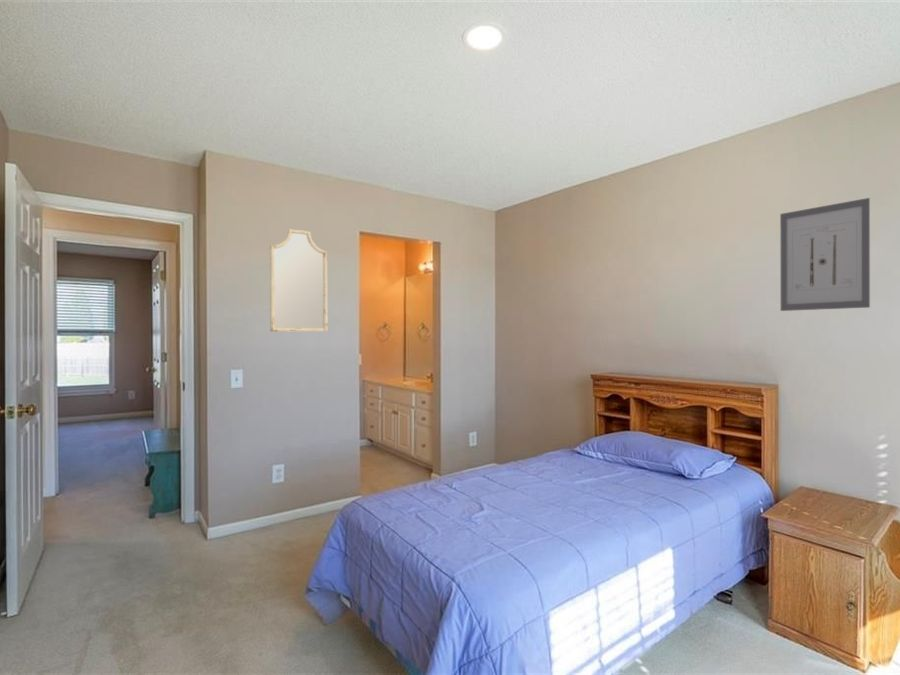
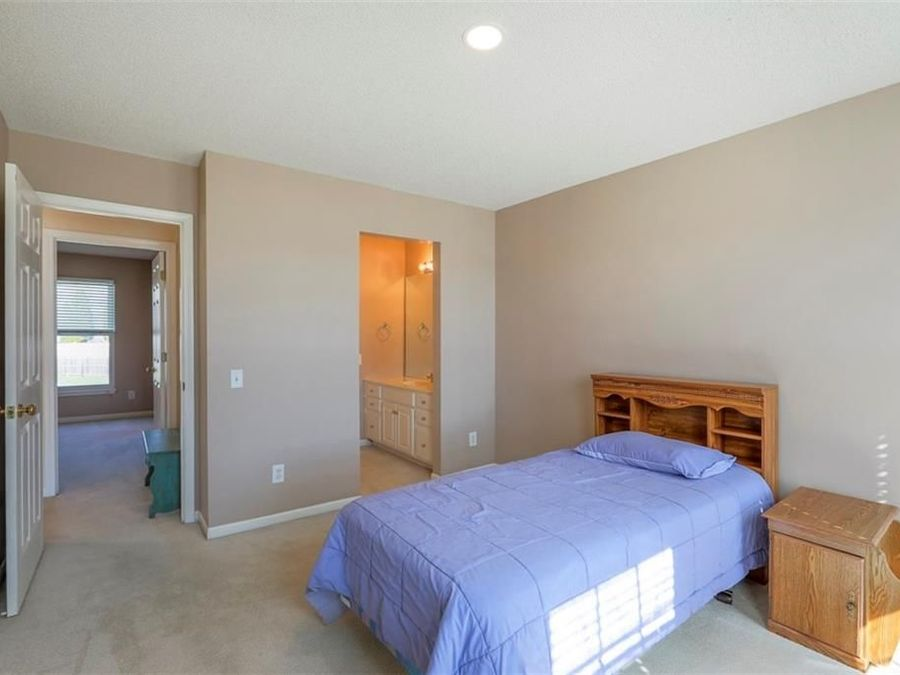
- wall art [779,197,871,312]
- home mirror [269,228,328,333]
